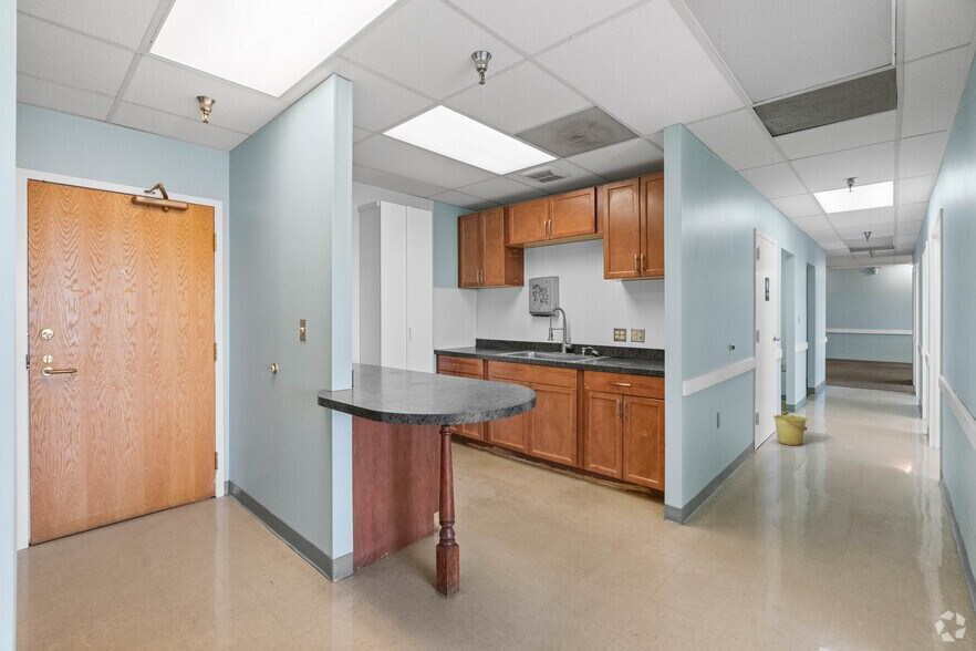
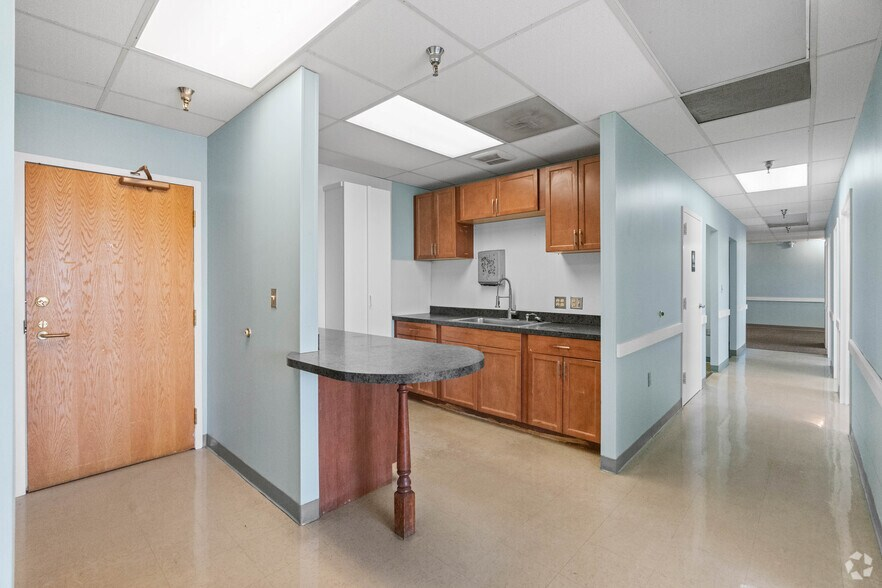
- bucket [772,414,809,446]
